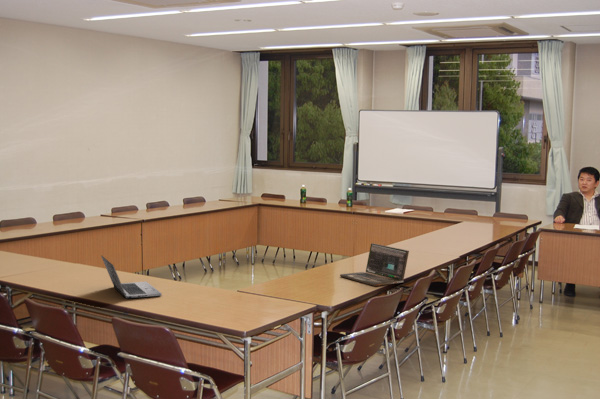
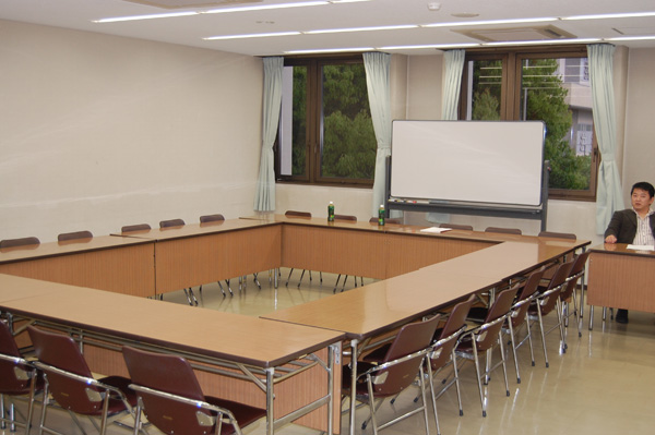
- laptop [339,242,410,287]
- laptop [100,254,163,299]
